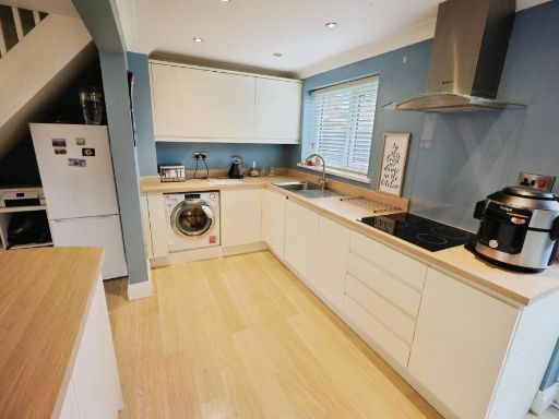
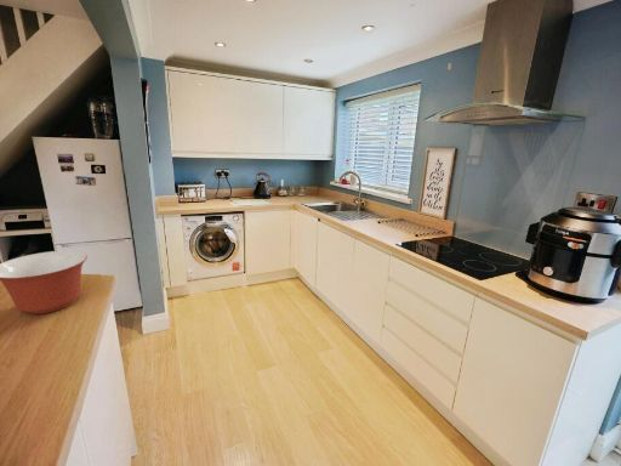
+ mixing bowl [0,250,89,316]
